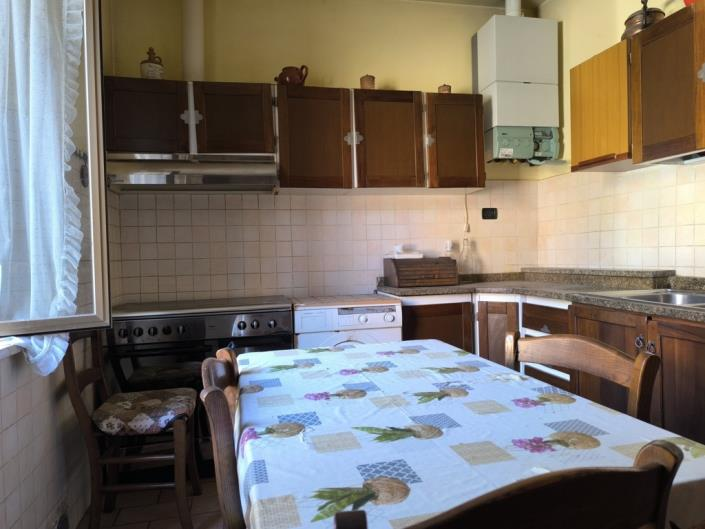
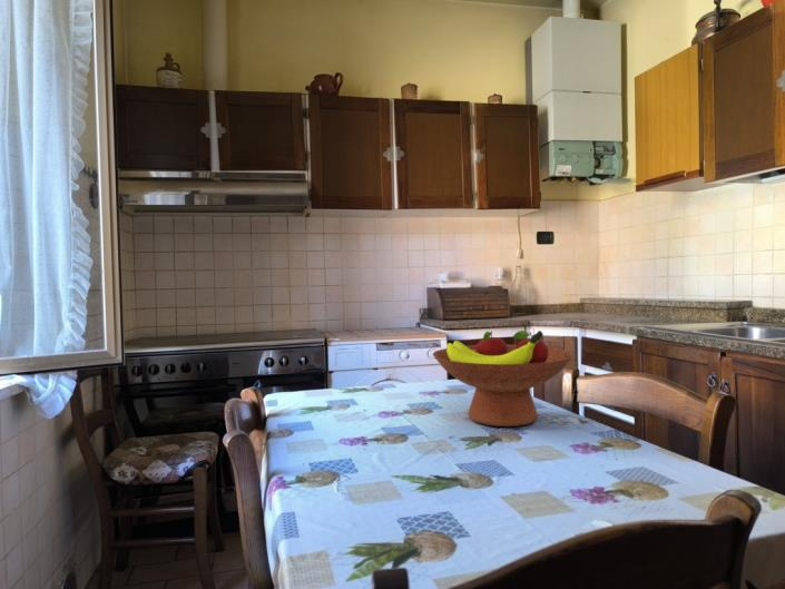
+ fruit bowl [432,330,575,428]
